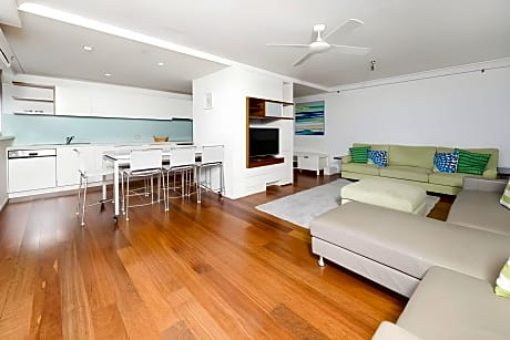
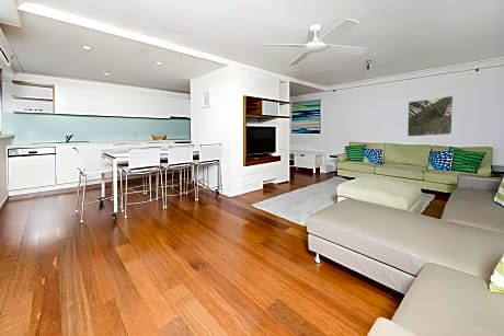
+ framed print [406,95,454,138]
